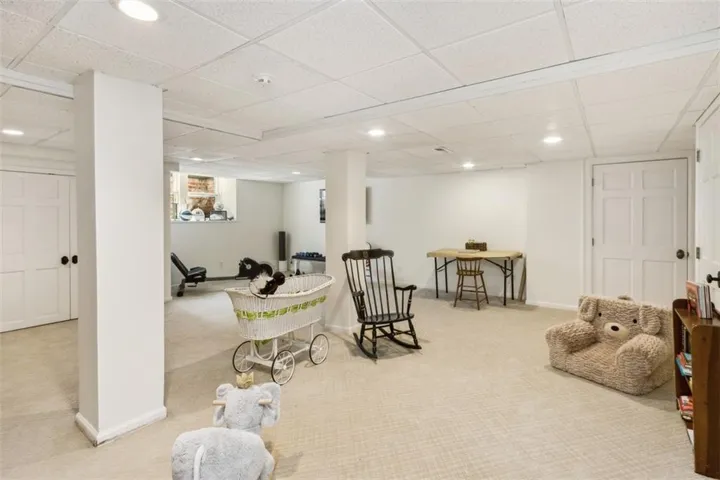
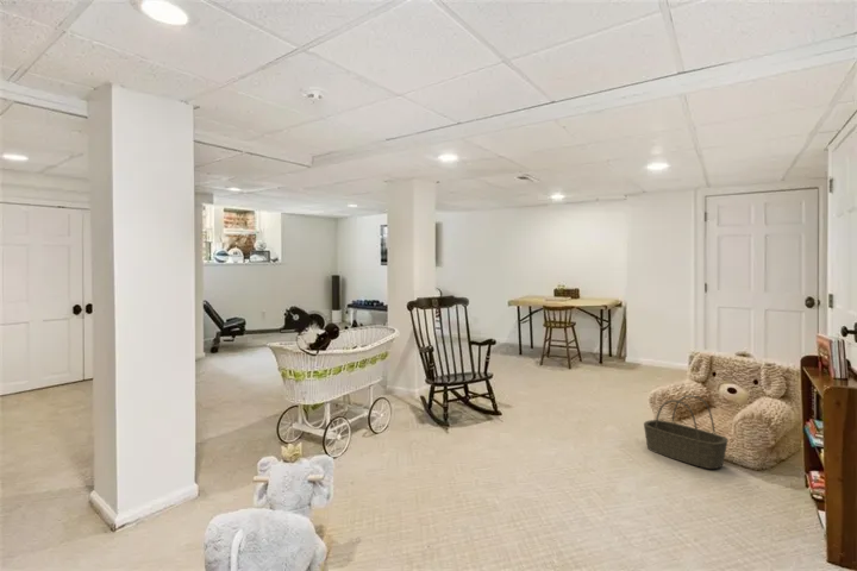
+ basket [643,394,730,470]
